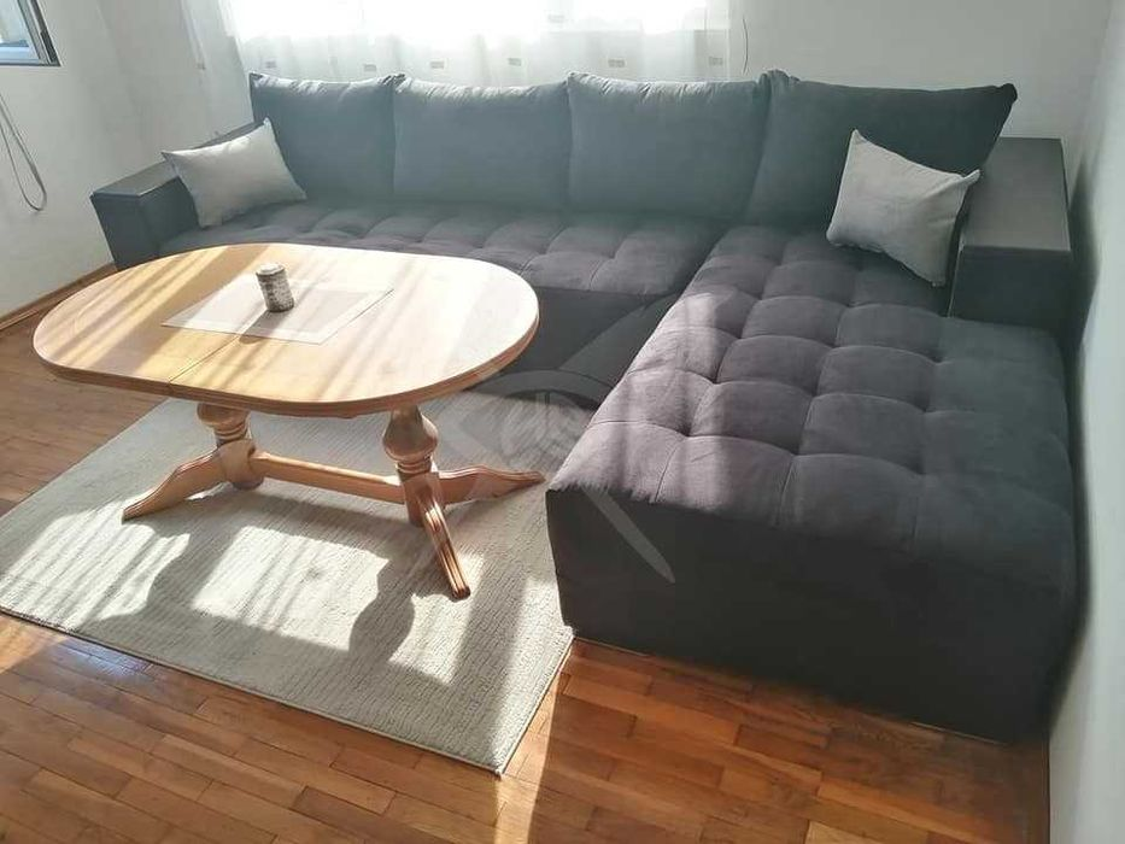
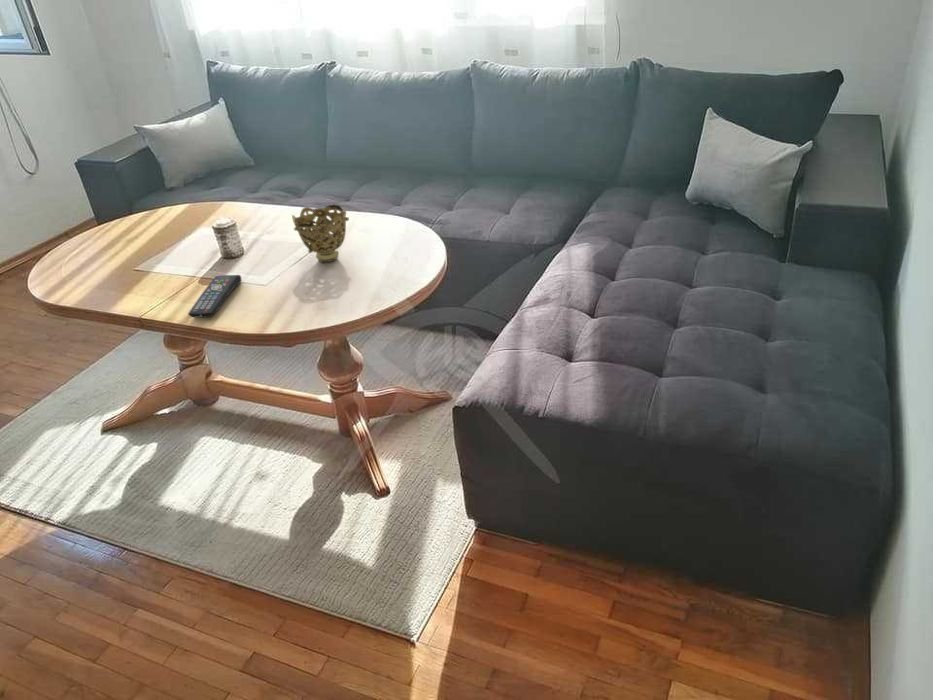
+ decorative bowl [291,204,350,263]
+ remote control [187,274,242,319]
